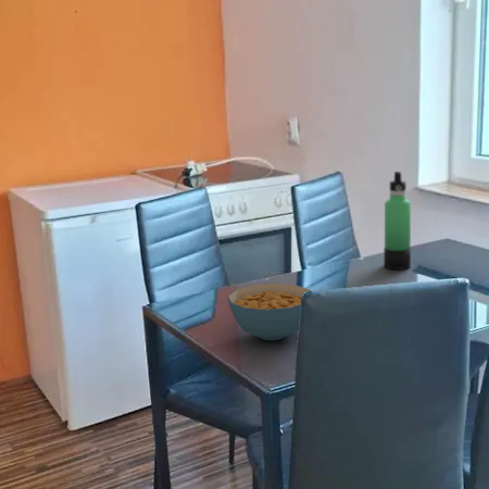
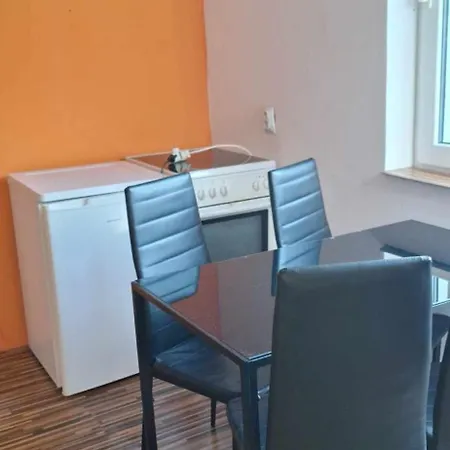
- thermos bottle [383,171,412,271]
- cereal bowl [226,283,312,341]
